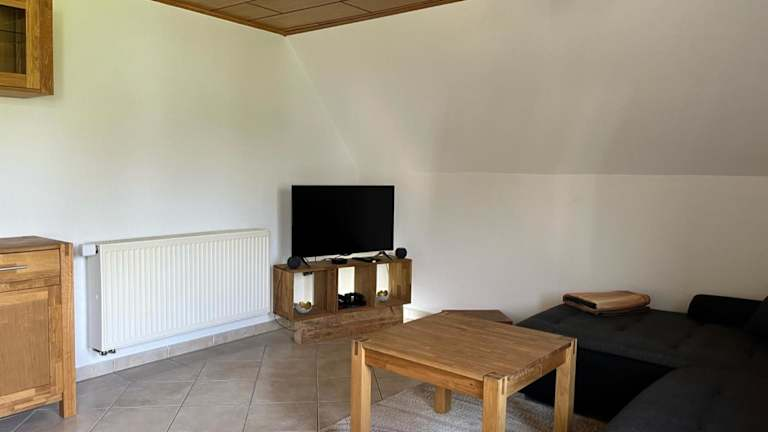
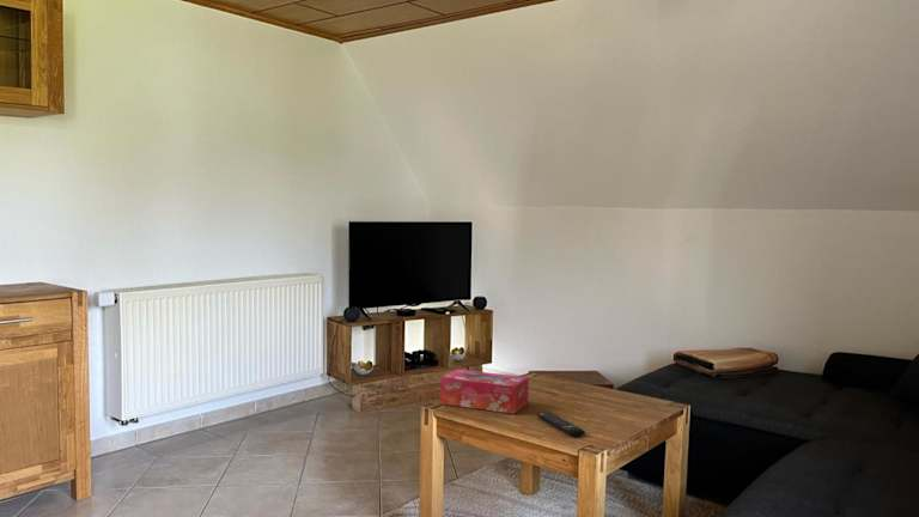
+ tissue box [439,367,530,415]
+ remote control [536,410,586,437]
